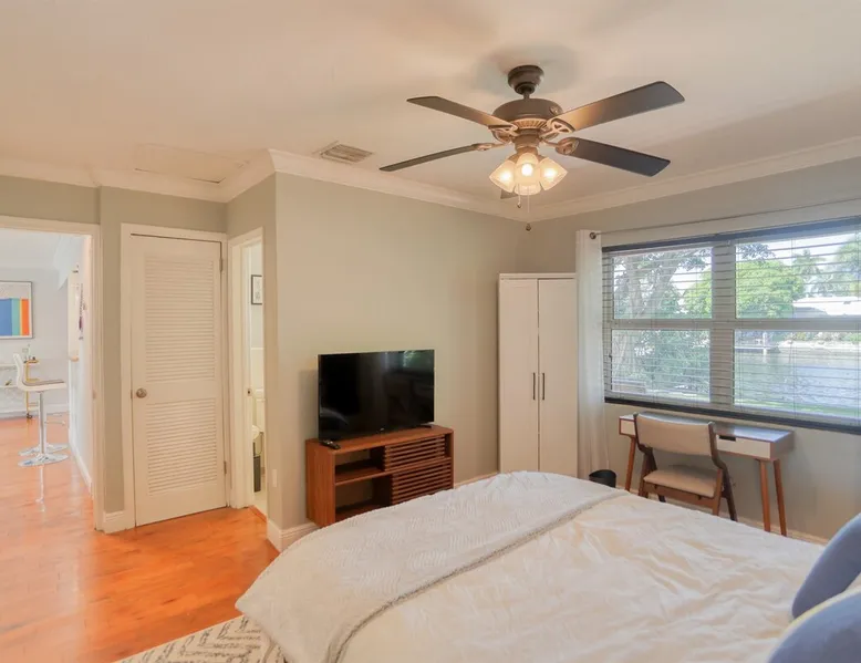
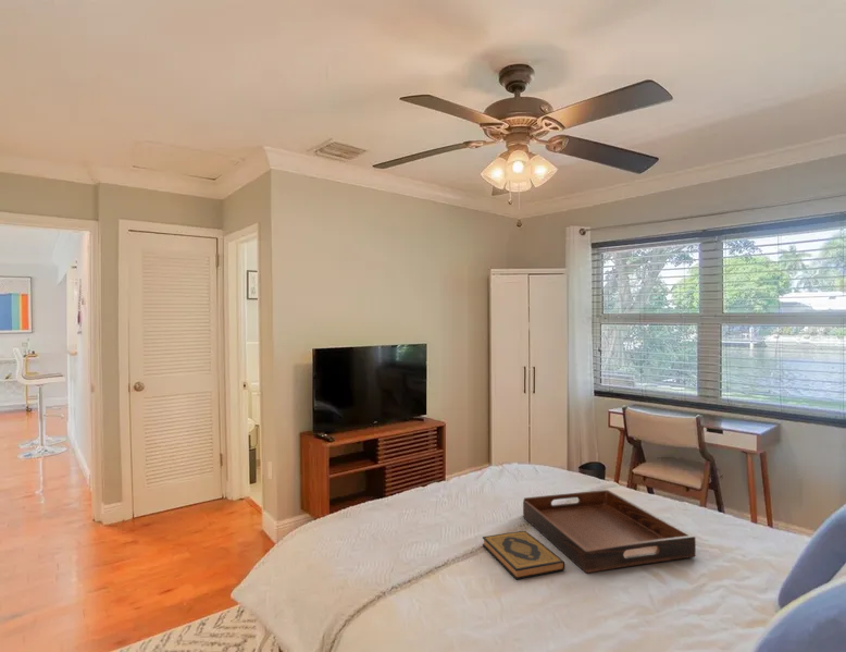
+ hardback book [482,530,565,580]
+ serving tray [522,489,697,575]
